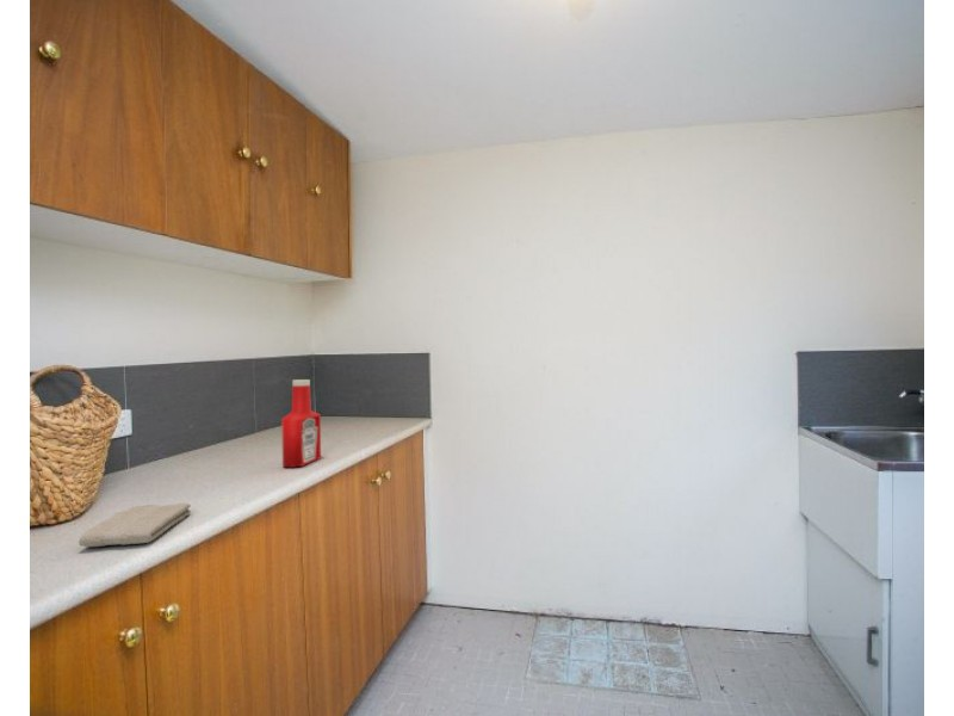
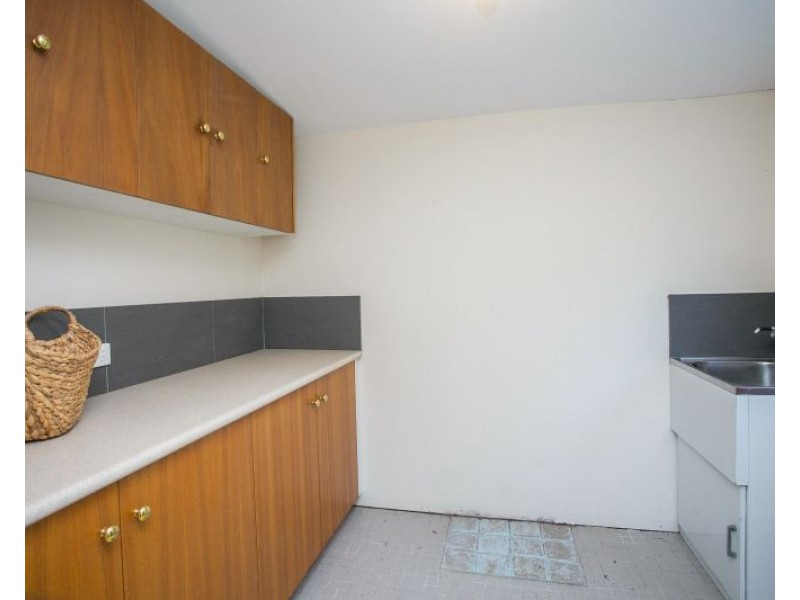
- washcloth [78,502,192,548]
- soap bottle [280,378,322,469]
